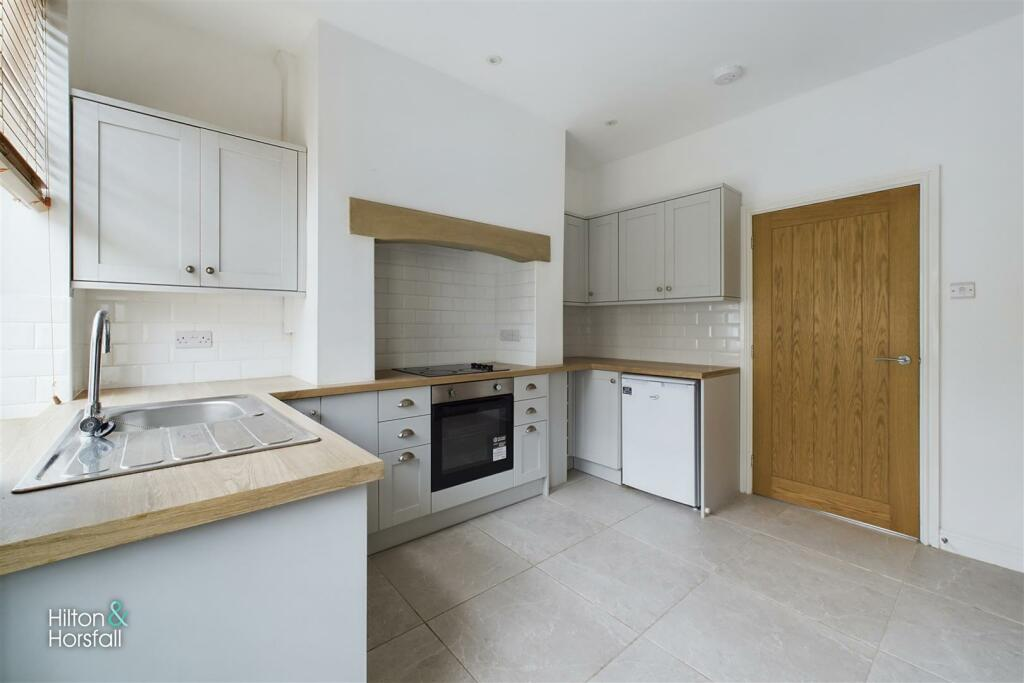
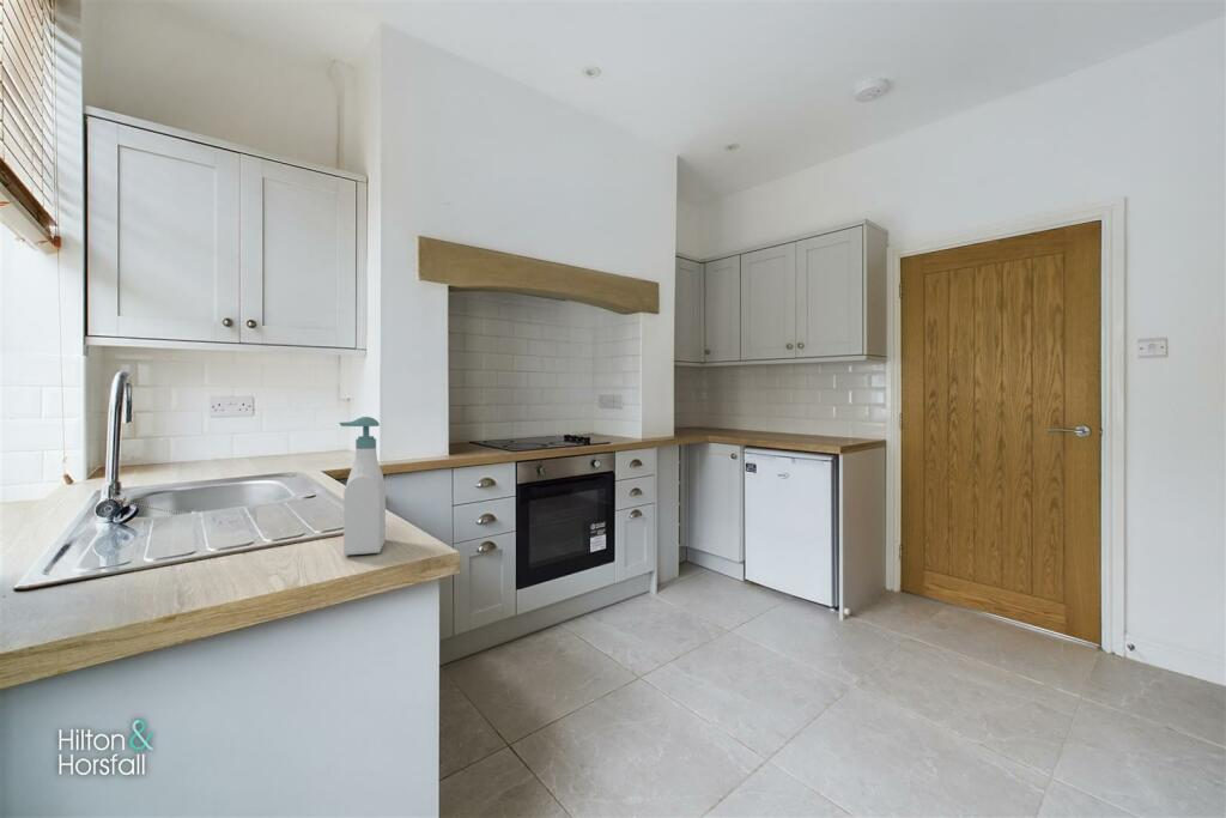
+ soap bottle [338,416,387,557]
